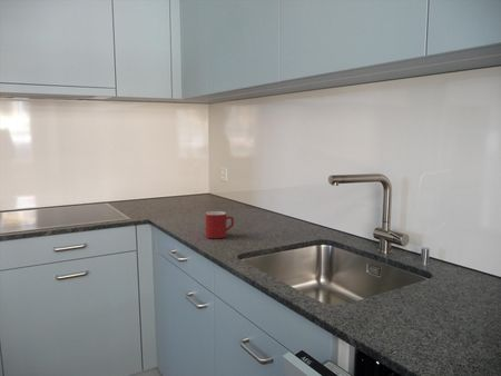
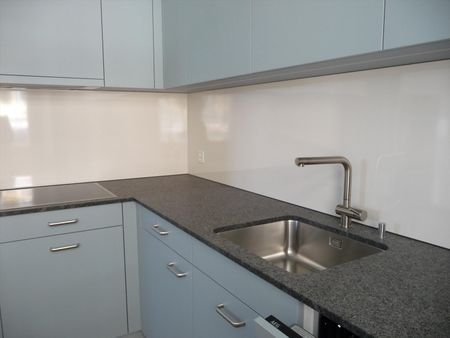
- mug [205,210,235,239]
